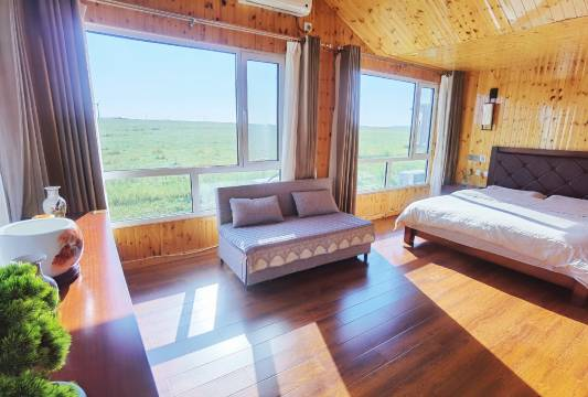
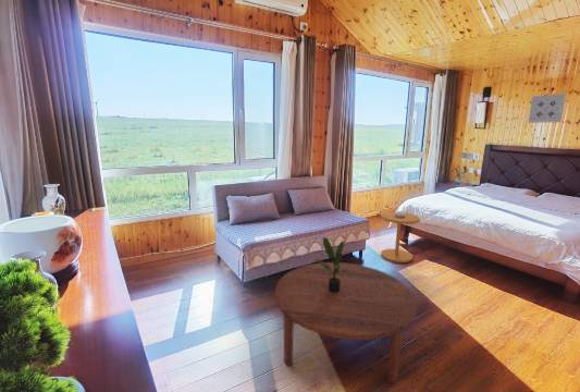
+ wall art [527,93,567,124]
+ potted plant [314,235,348,293]
+ coffee table [274,261,418,384]
+ side table [380,210,421,264]
